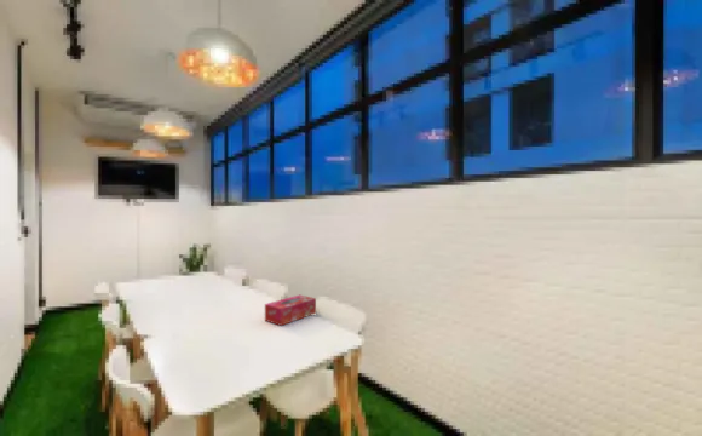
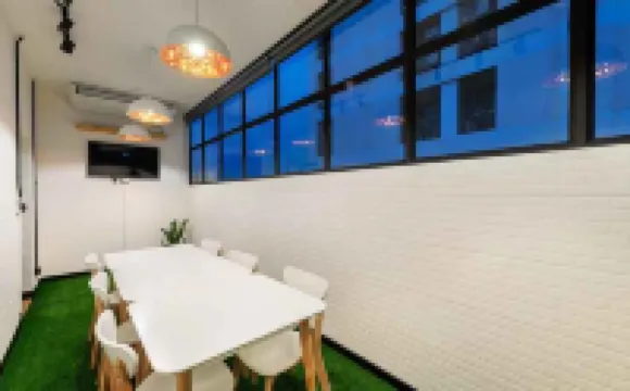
- tissue box [264,294,317,327]
